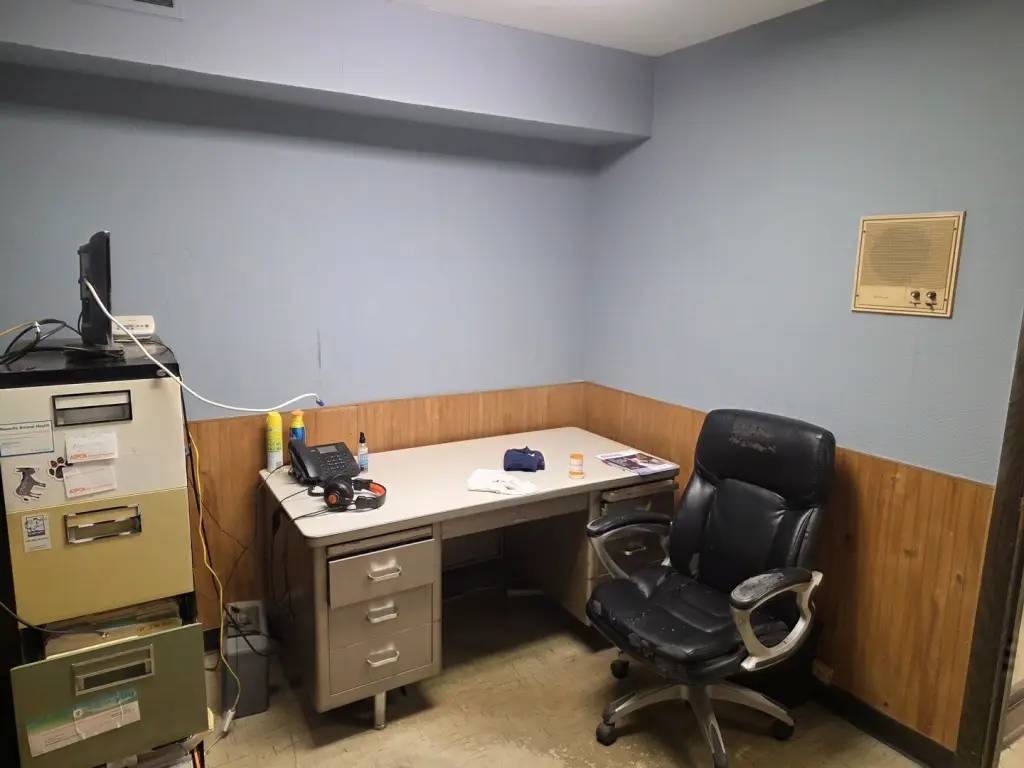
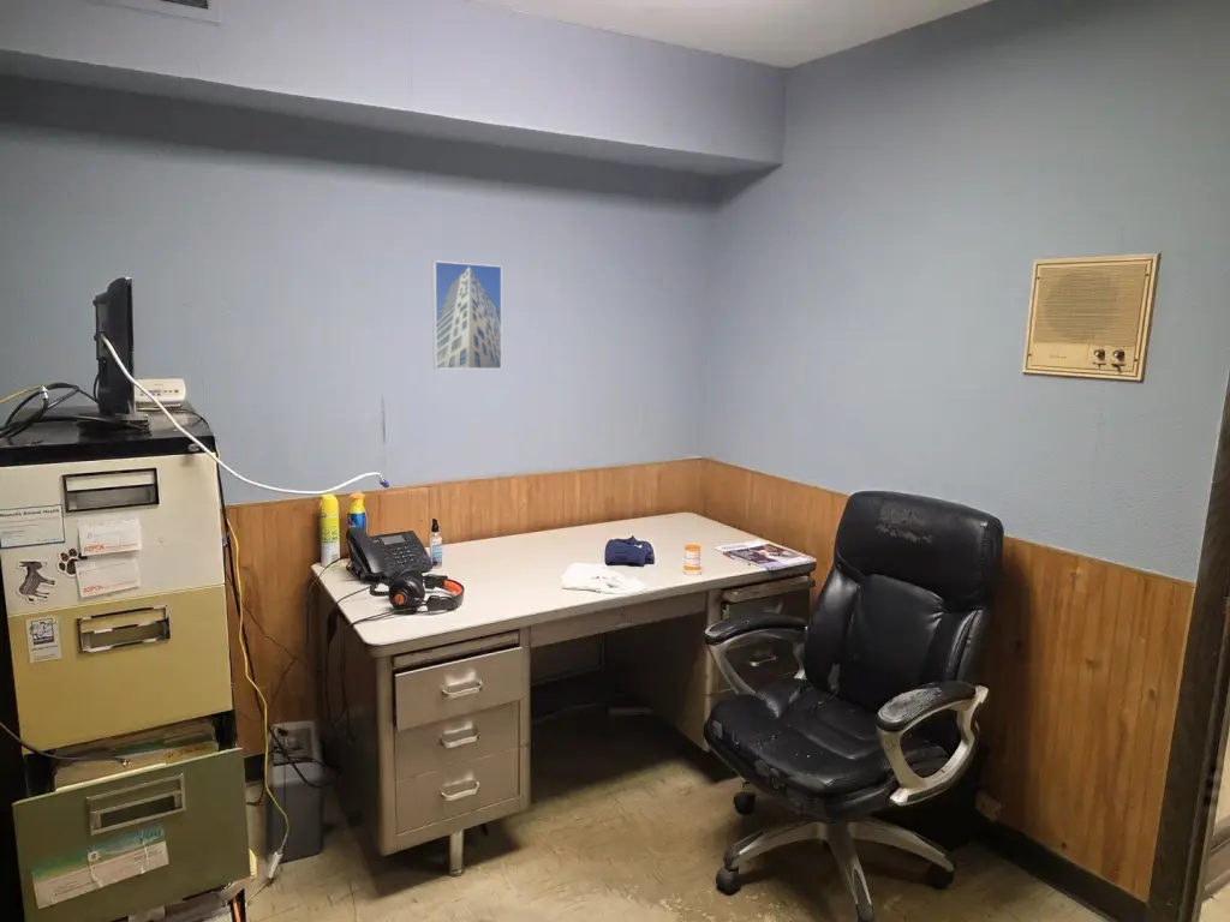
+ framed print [431,259,503,371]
